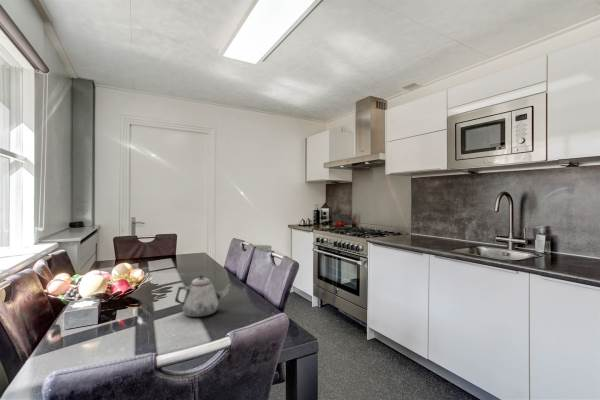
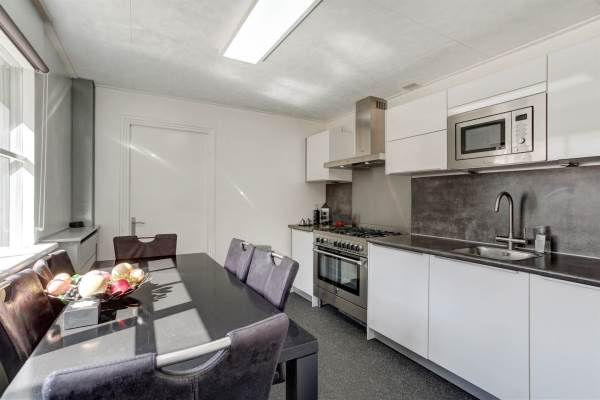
- teapot [174,275,232,318]
